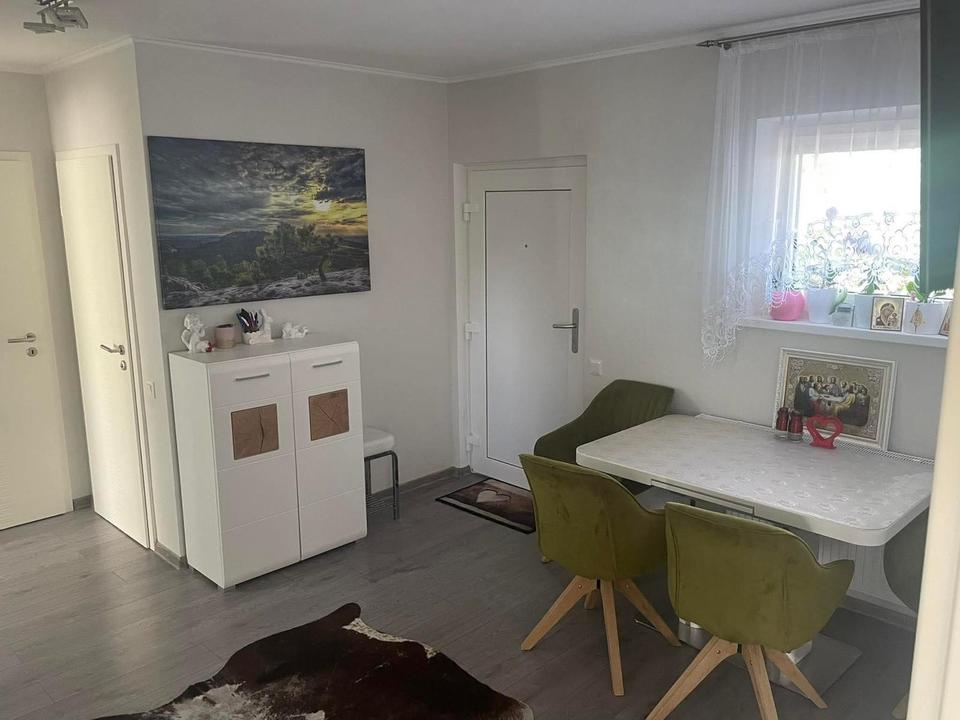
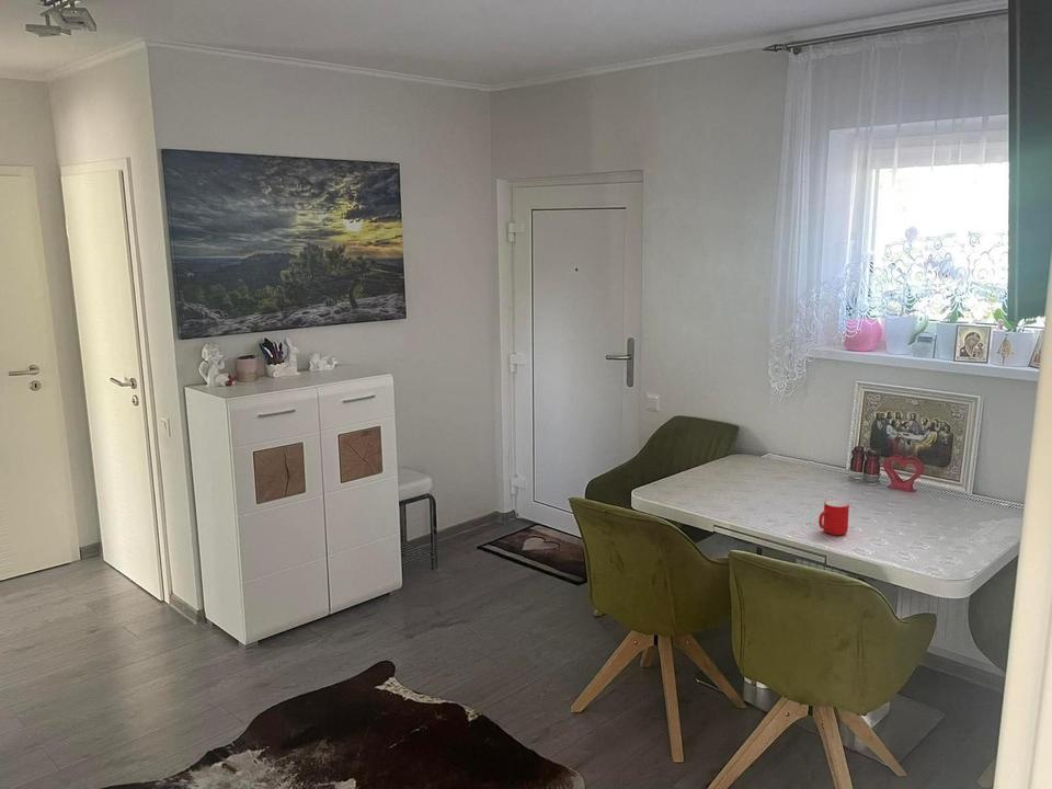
+ cup [817,500,850,536]
